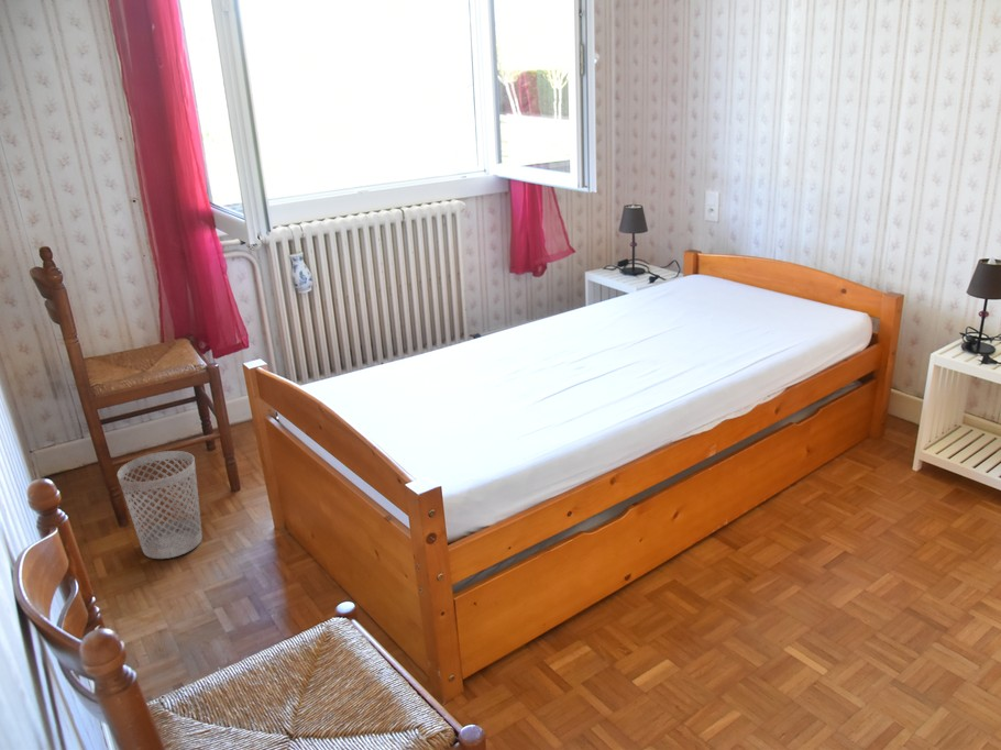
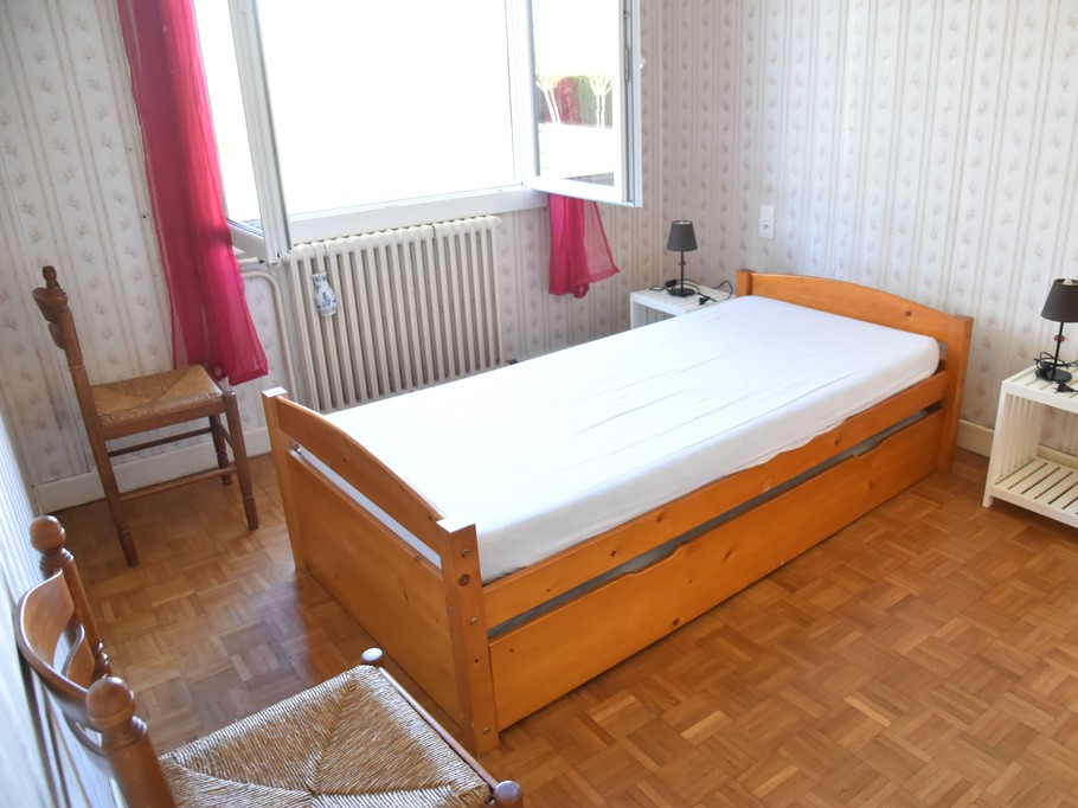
- wastebasket [117,450,204,560]
